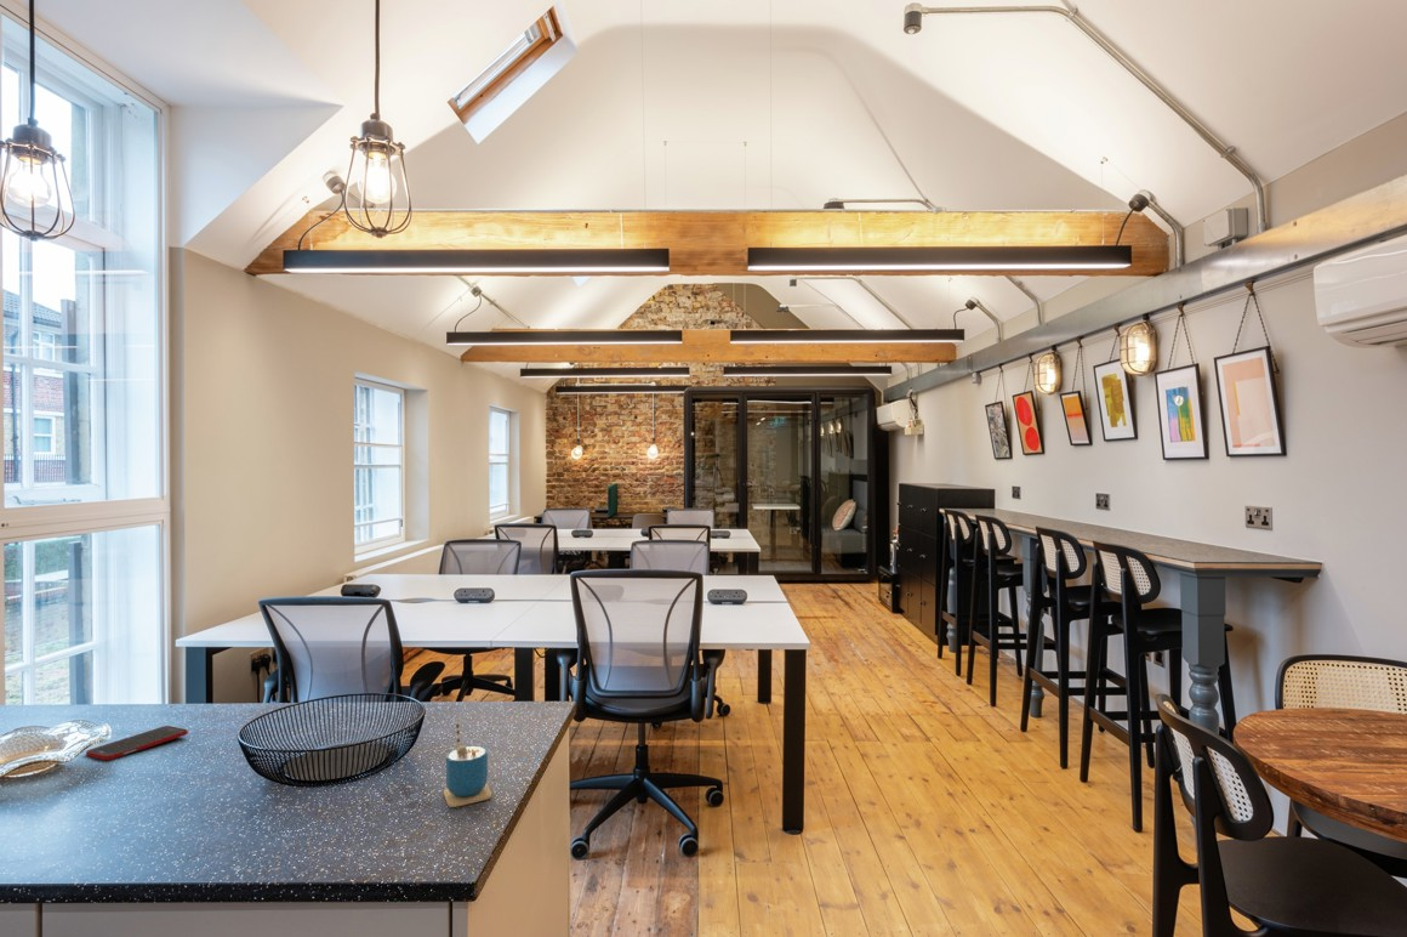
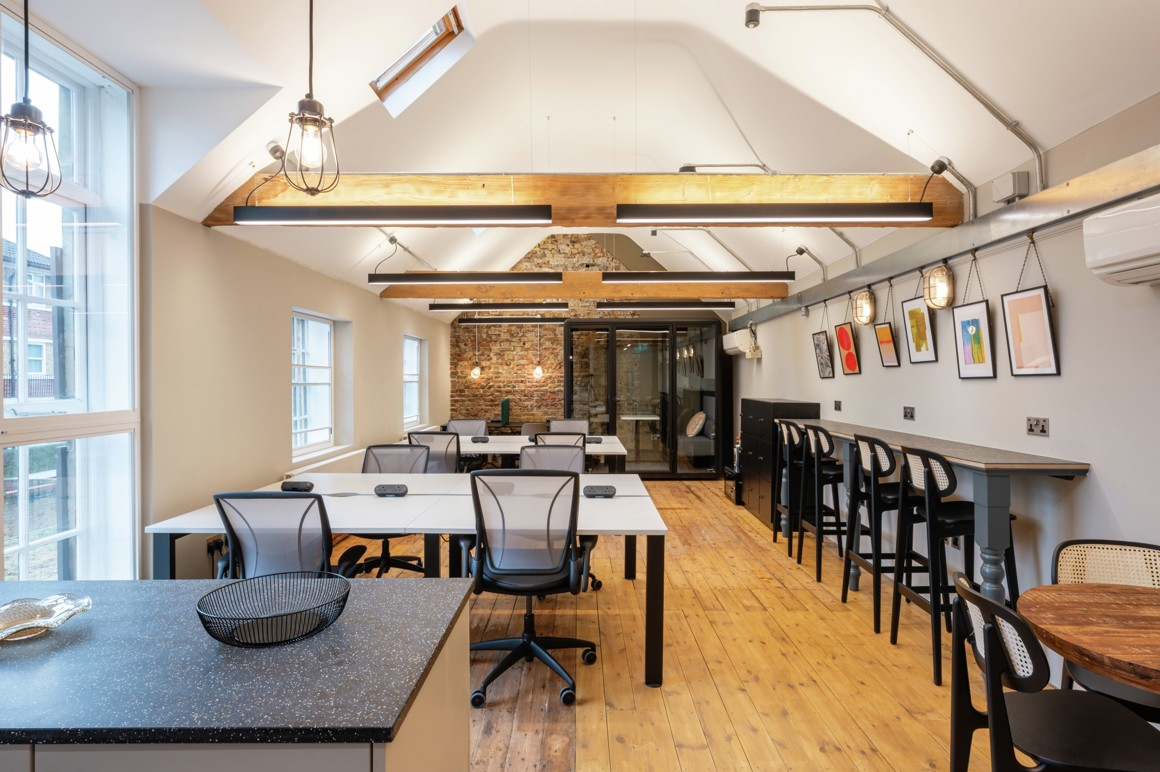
- cell phone [85,725,189,761]
- cup [443,720,492,808]
